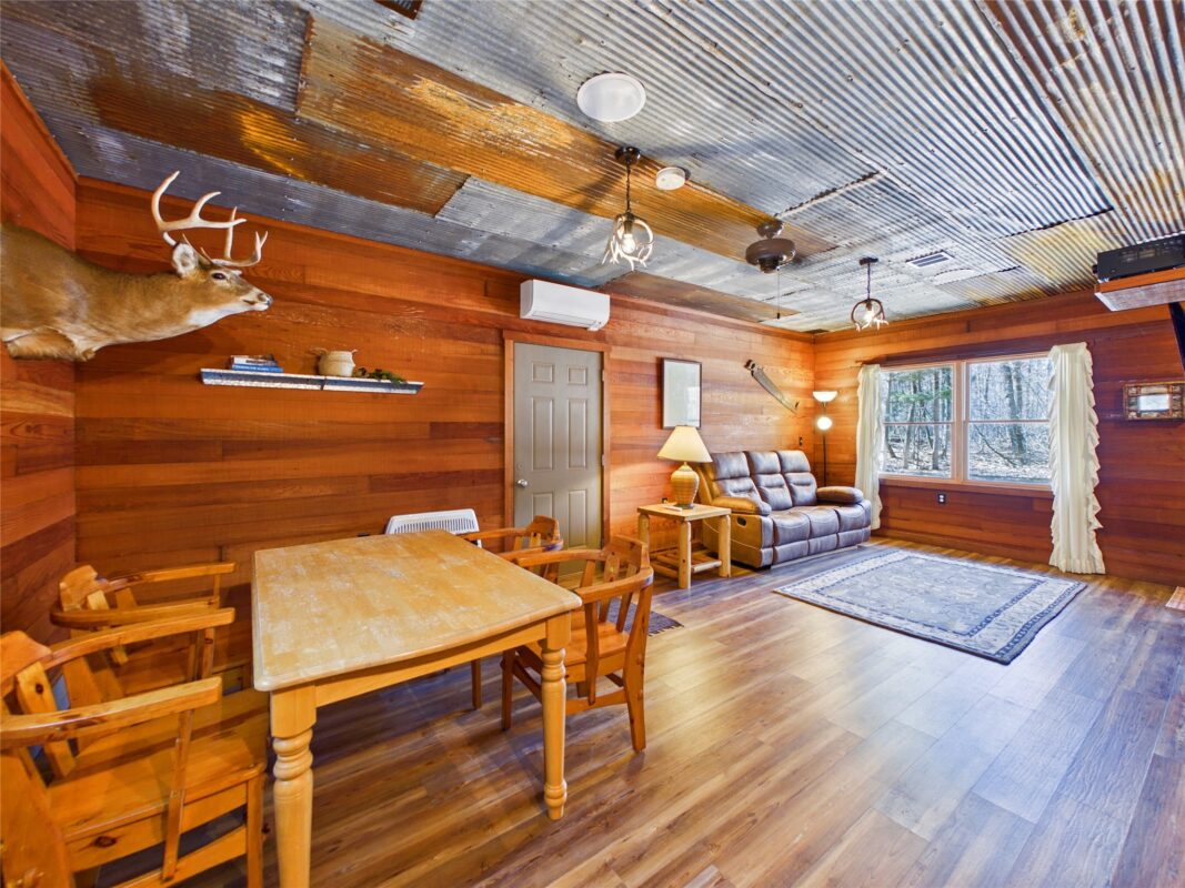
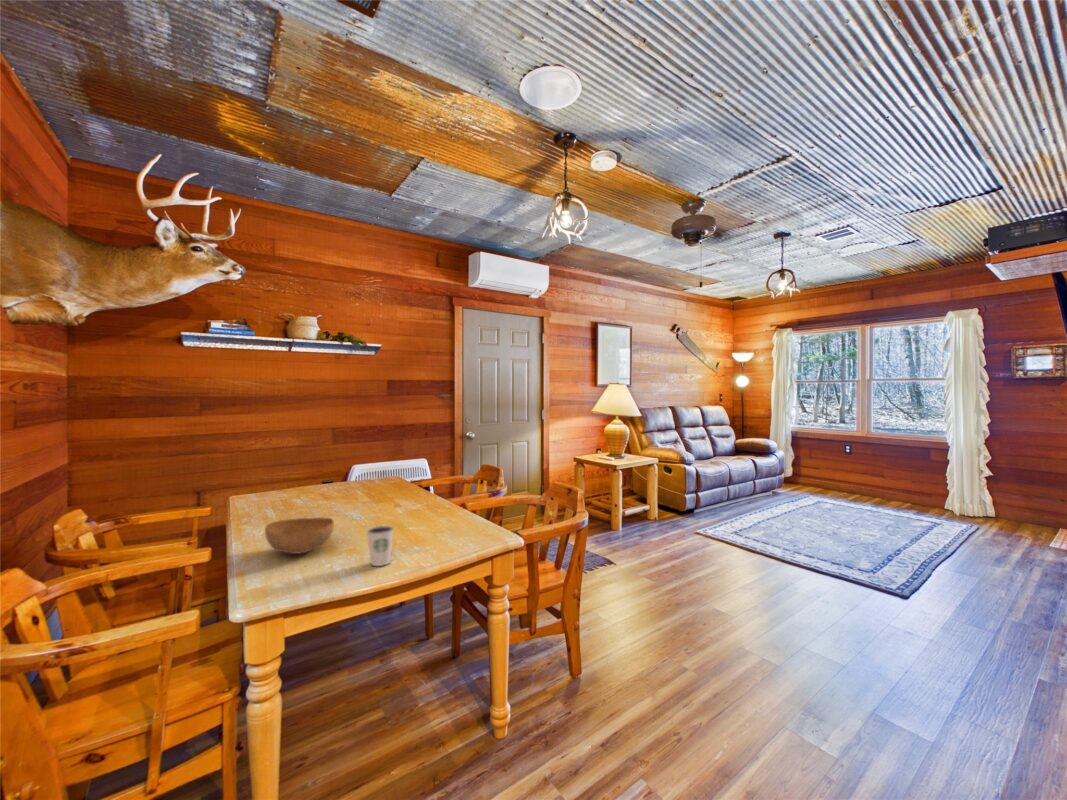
+ dixie cup [365,525,395,567]
+ bowl [264,517,335,555]
